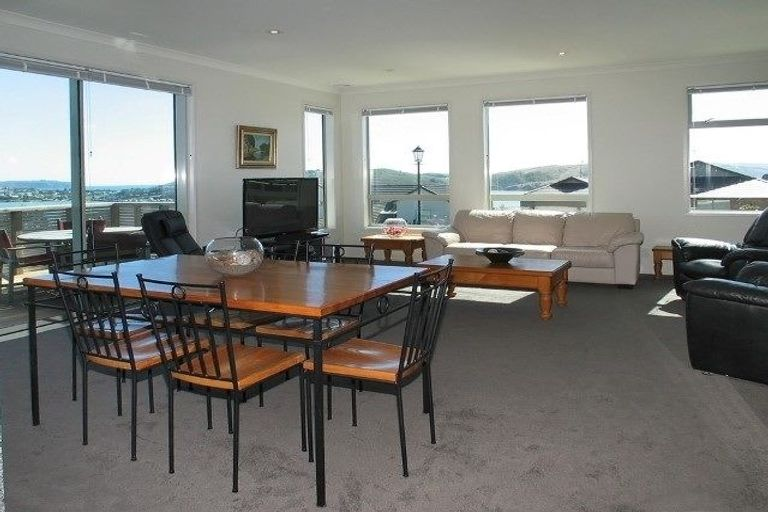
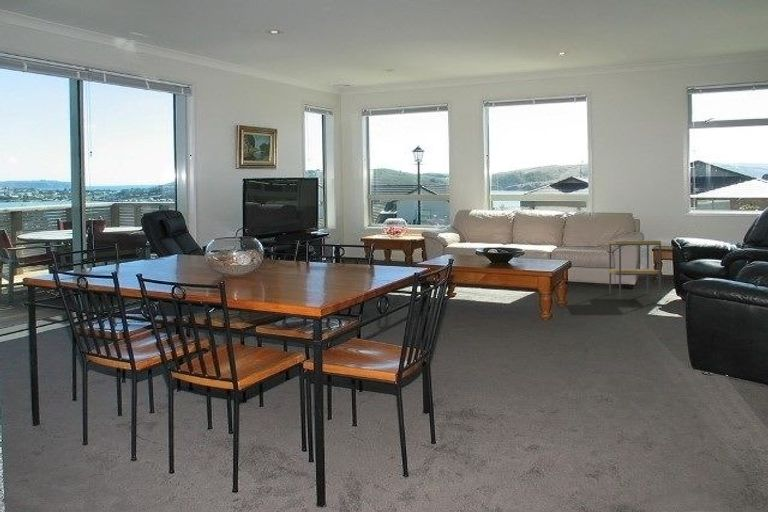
+ side table [605,239,662,300]
